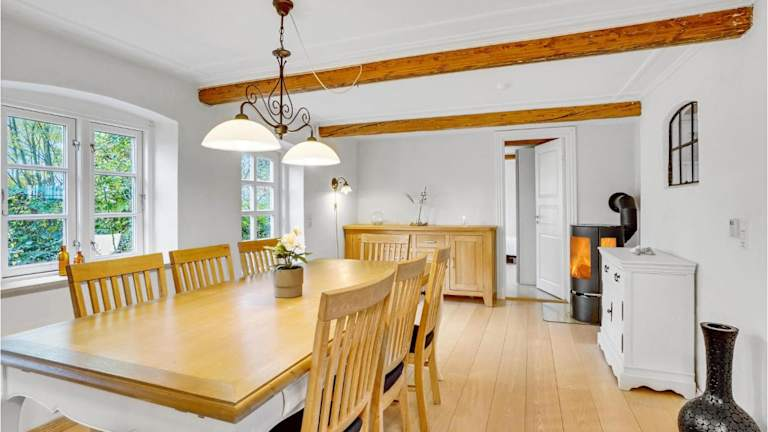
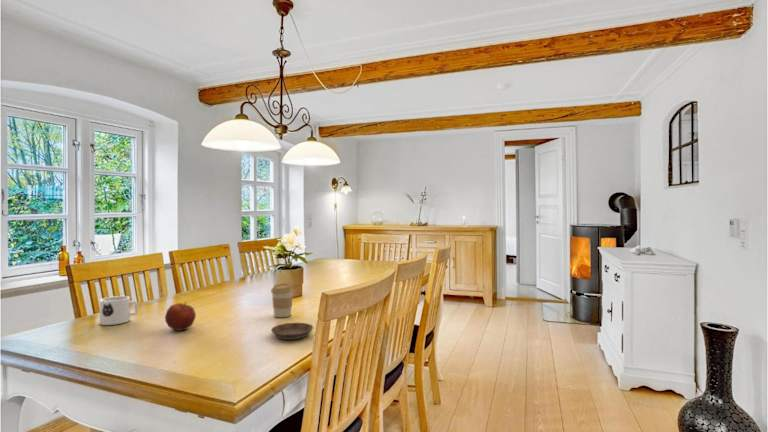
+ coffee cup [270,282,295,318]
+ mug [99,295,139,326]
+ apple [164,301,197,332]
+ saucer [270,322,314,341]
